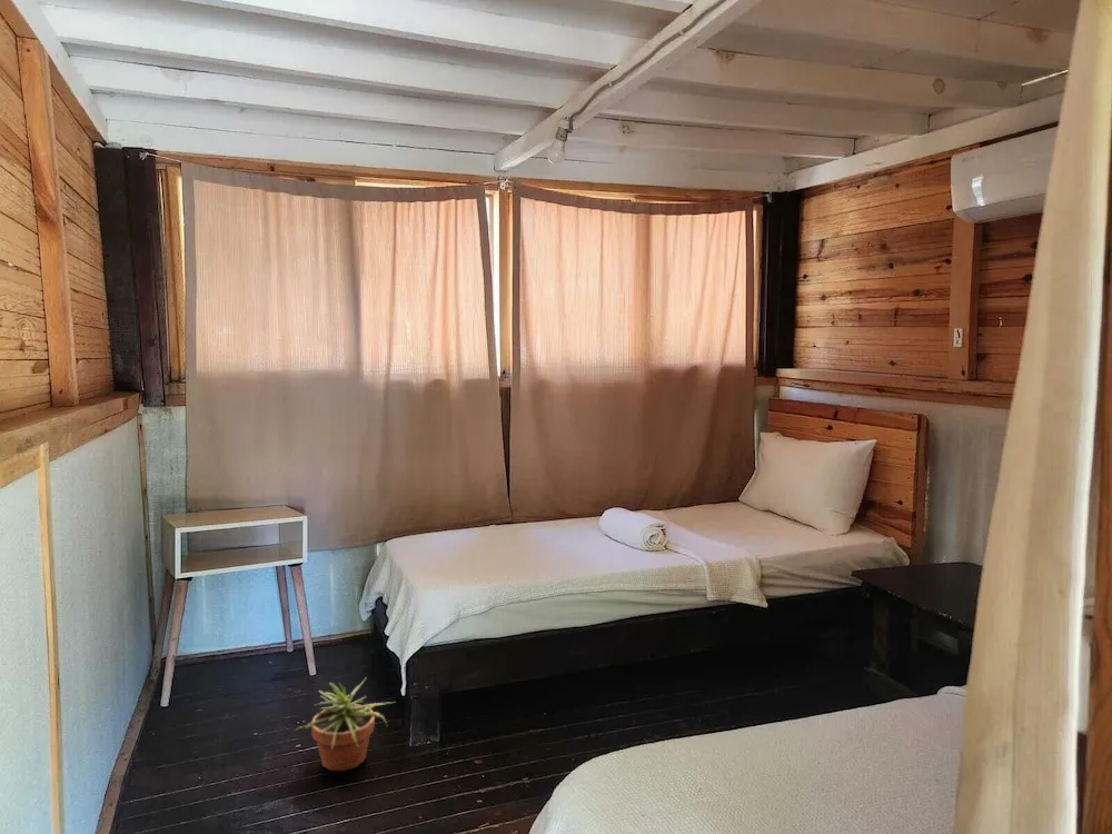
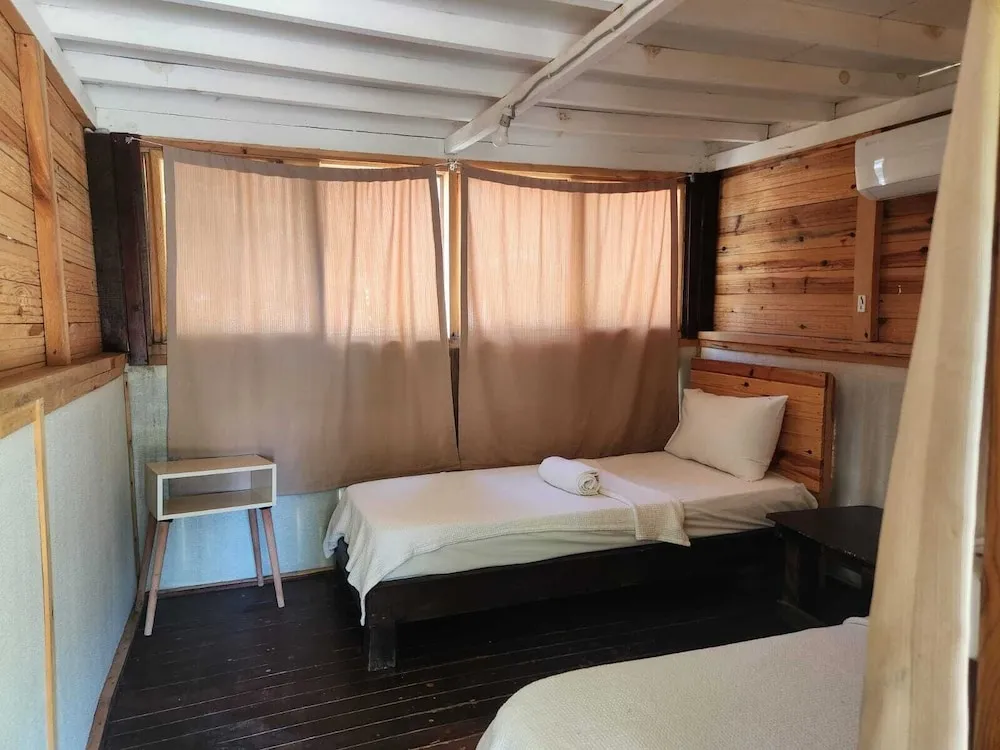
- potted plant [292,676,396,772]
